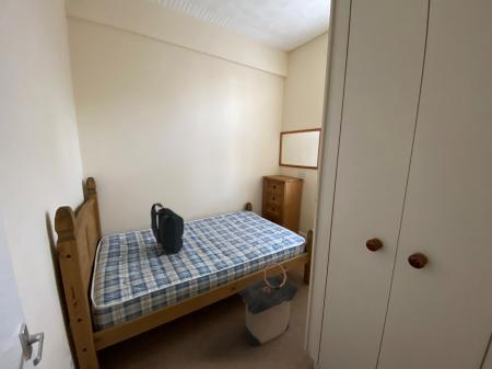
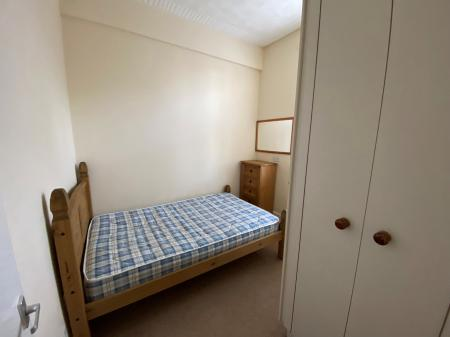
- backpack [149,201,185,257]
- laundry hamper [238,262,300,347]
